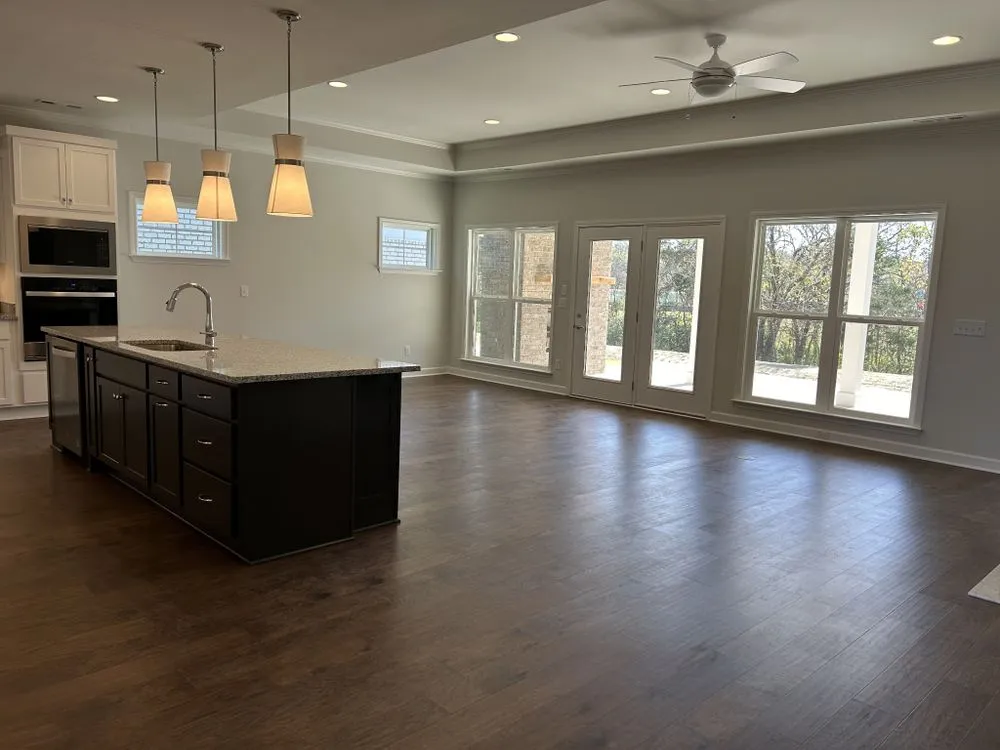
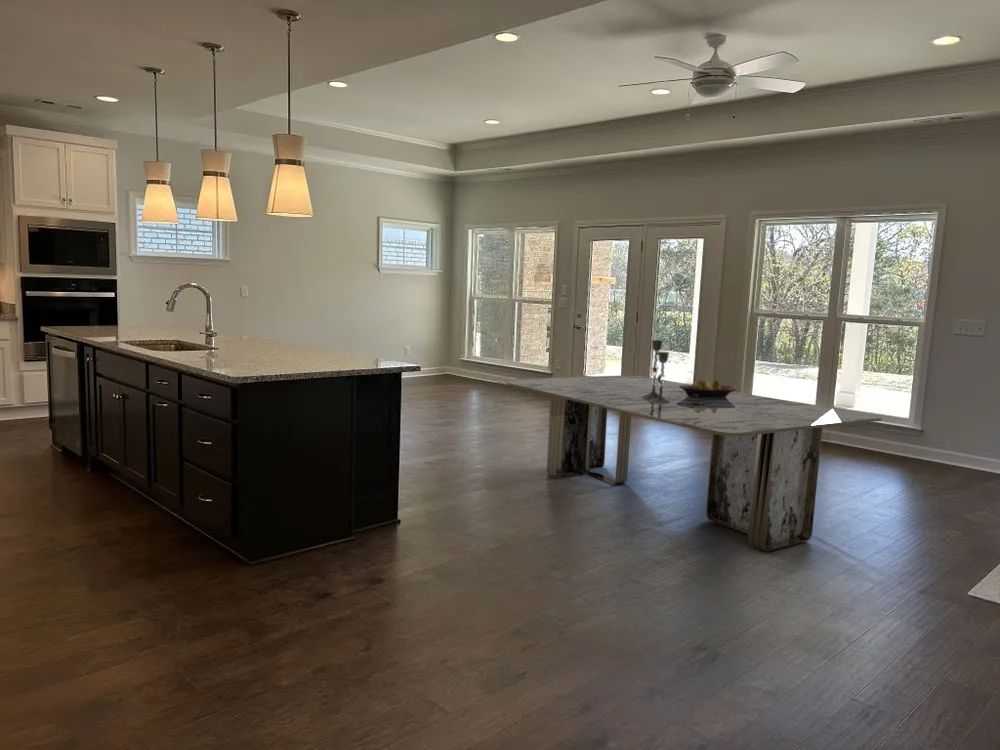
+ dining table [496,374,883,552]
+ candlestick [641,339,671,403]
+ fruit bowl [678,379,738,398]
